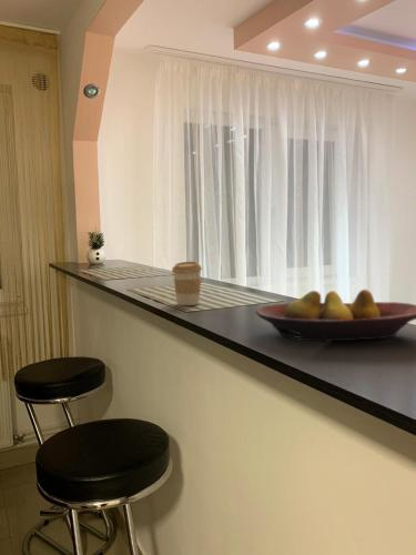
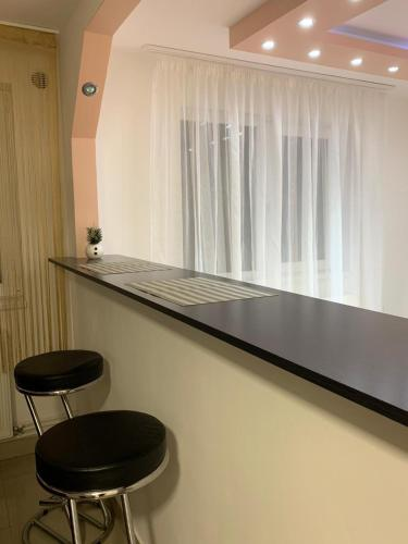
- coffee cup [171,261,203,306]
- fruit bowl [255,289,416,342]
